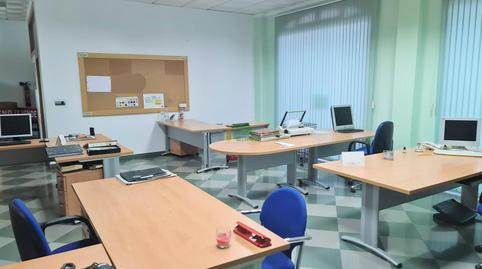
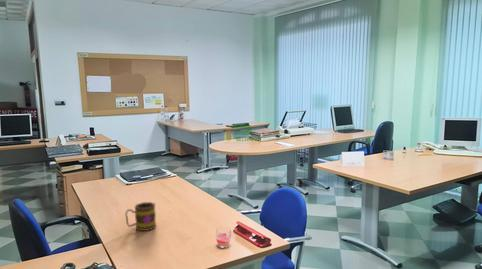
+ mug [124,201,157,232]
